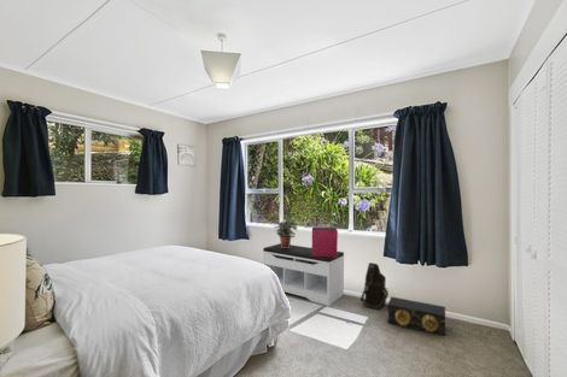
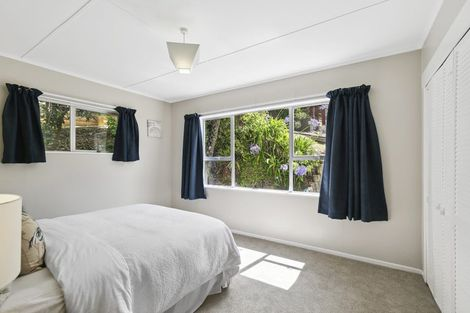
- storage bin [310,226,339,257]
- bench [262,242,345,307]
- shoulder bag [360,261,390,311]
- speaker [387,295,446,337]
- potted plant [273,218,298,248]
